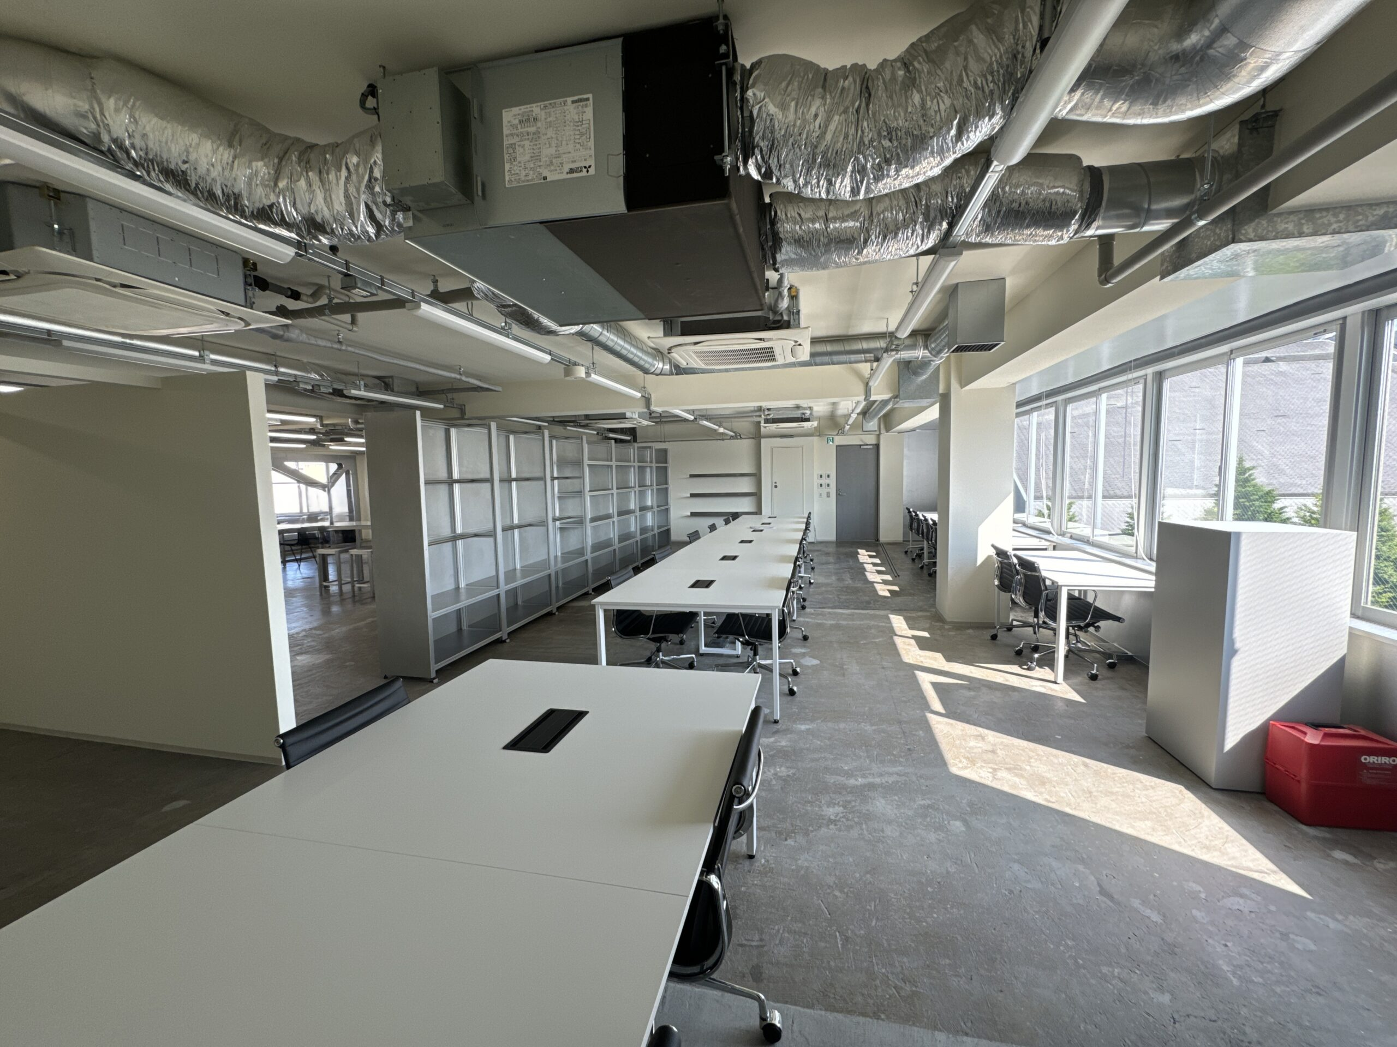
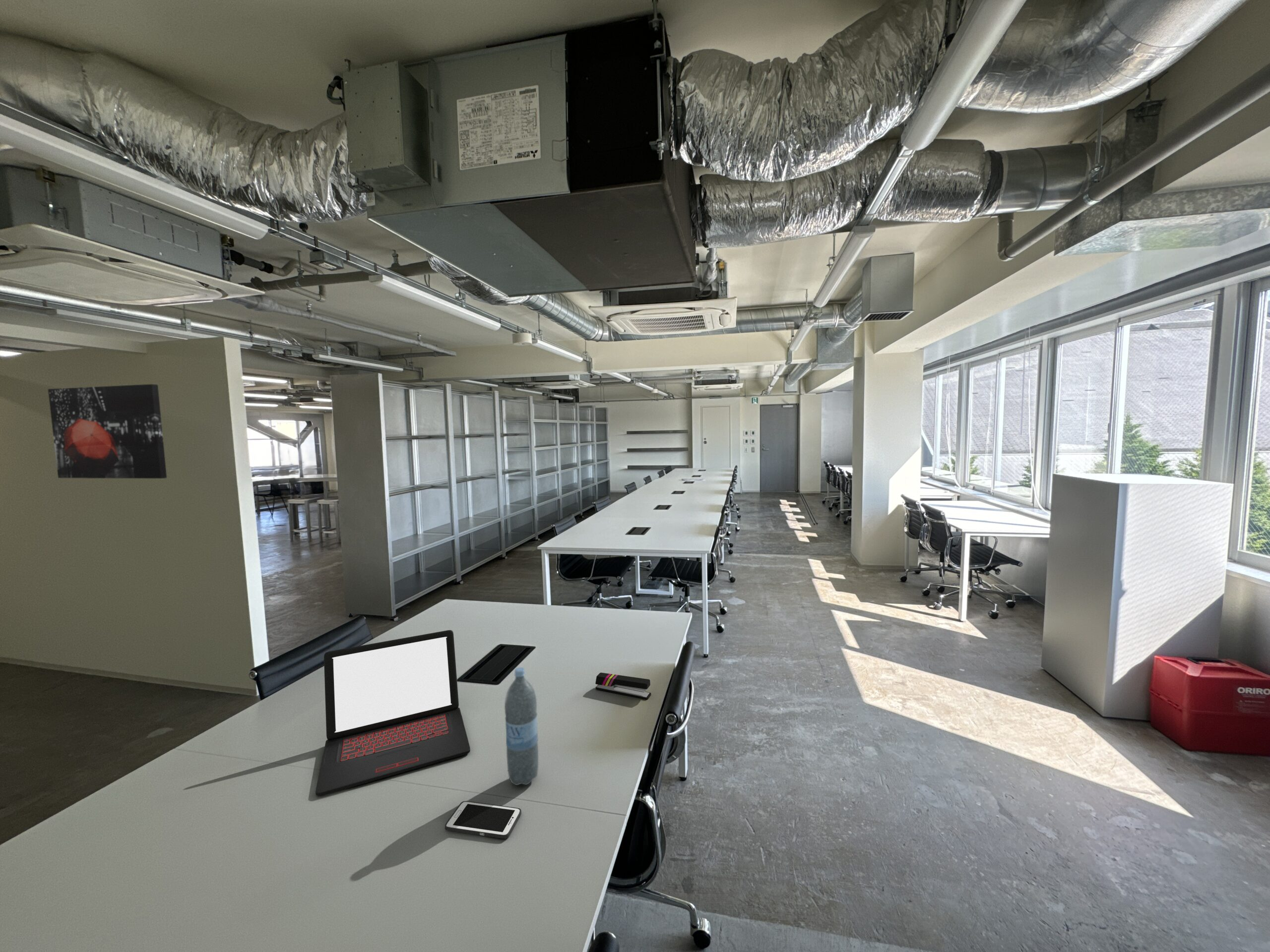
+ water bottle [504,667,539,786]
+ stapler [595,672,651,700]
+ laptop [315,630,471,796]
+ cell phone [445,801,522,839]
+ wall art [48,384,167,479]
